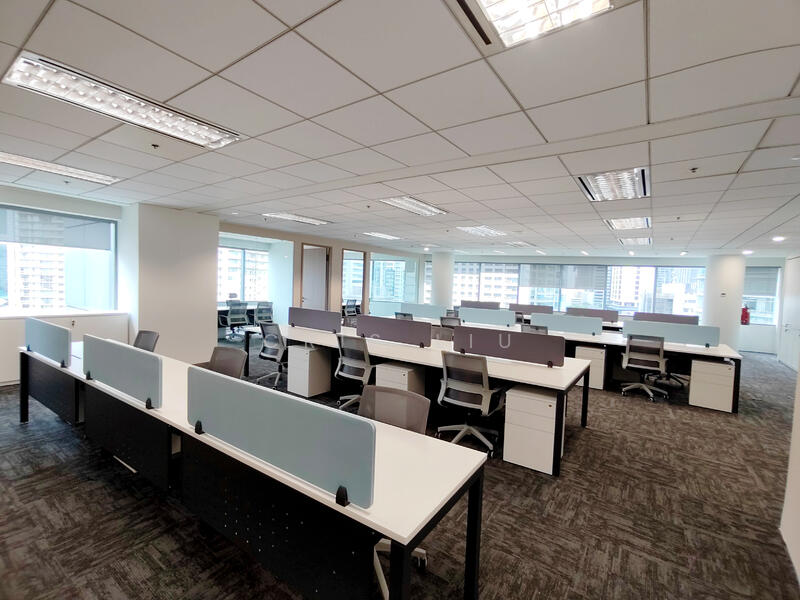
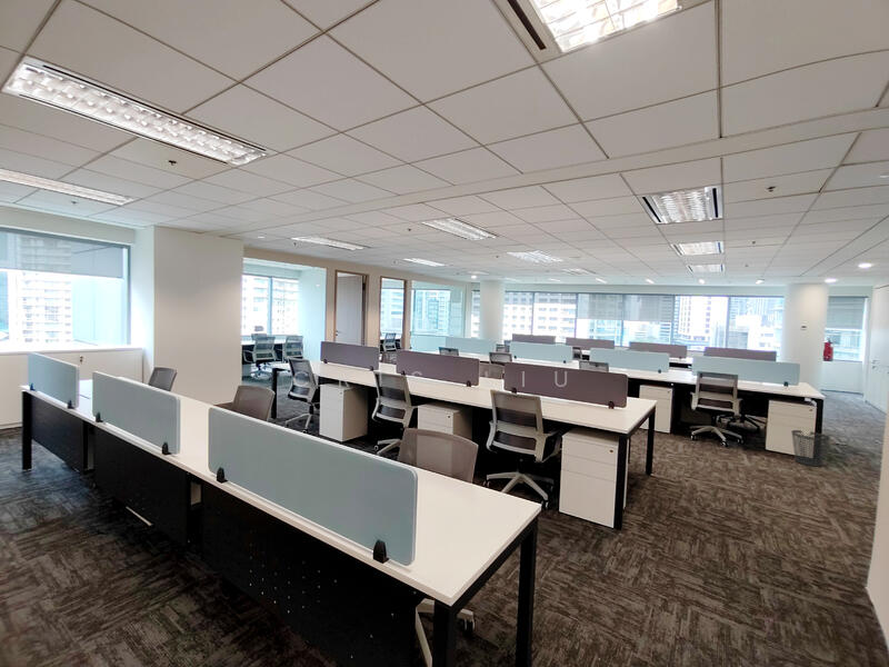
+ wastebasket [790,429,831,468]
